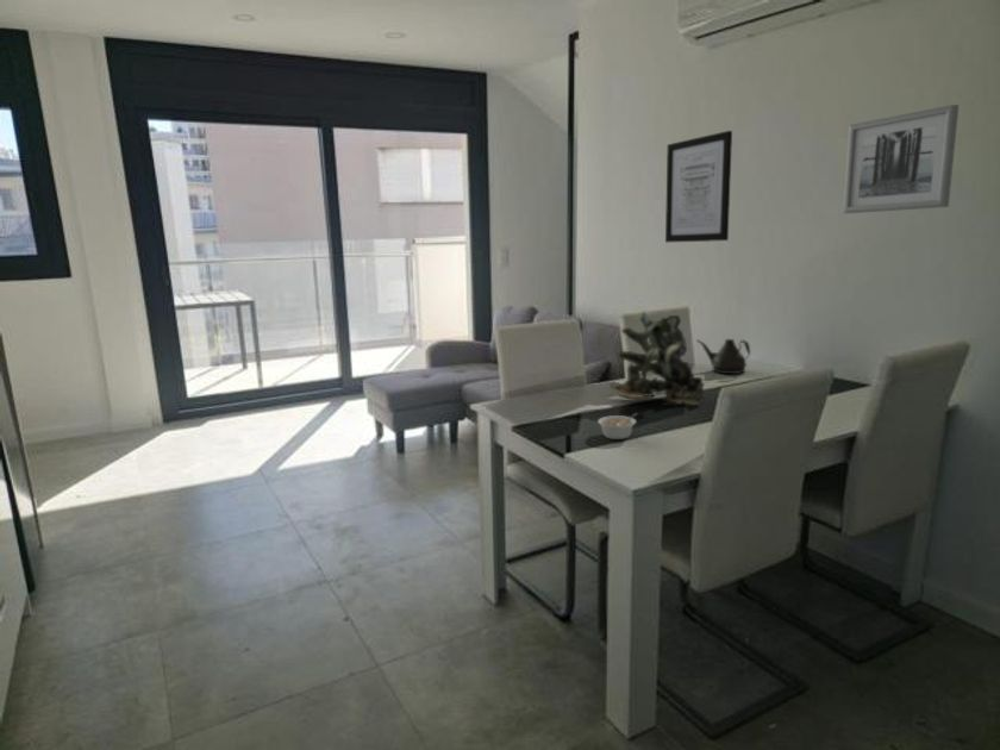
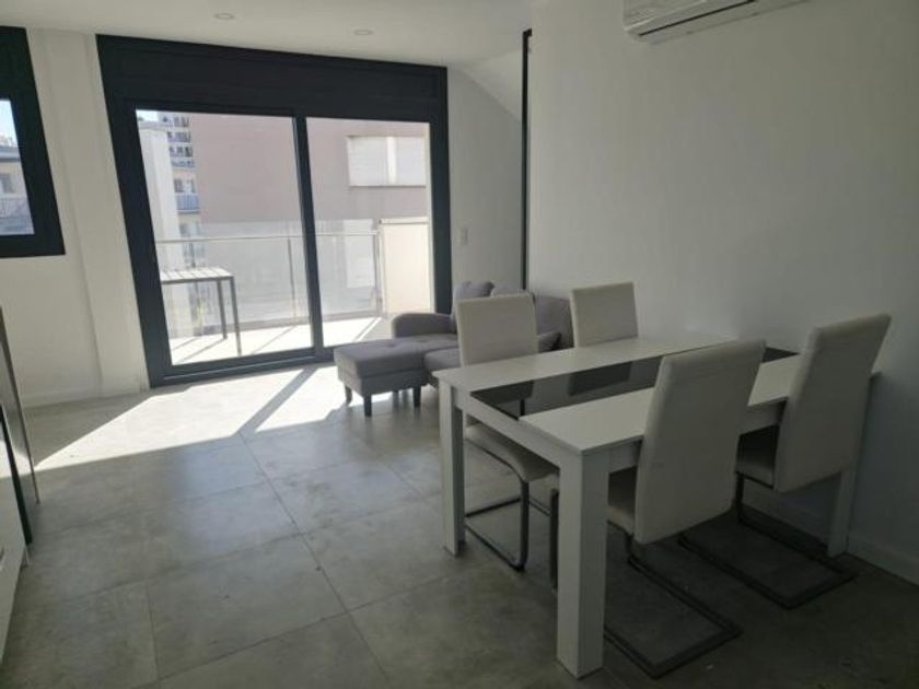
- wall art [842,104,960,214]
- teapot [695,338,751,375]
- wall art [664,130,733,244]
- legume [596,412,639,440]
- plant [606,310,705,406]
